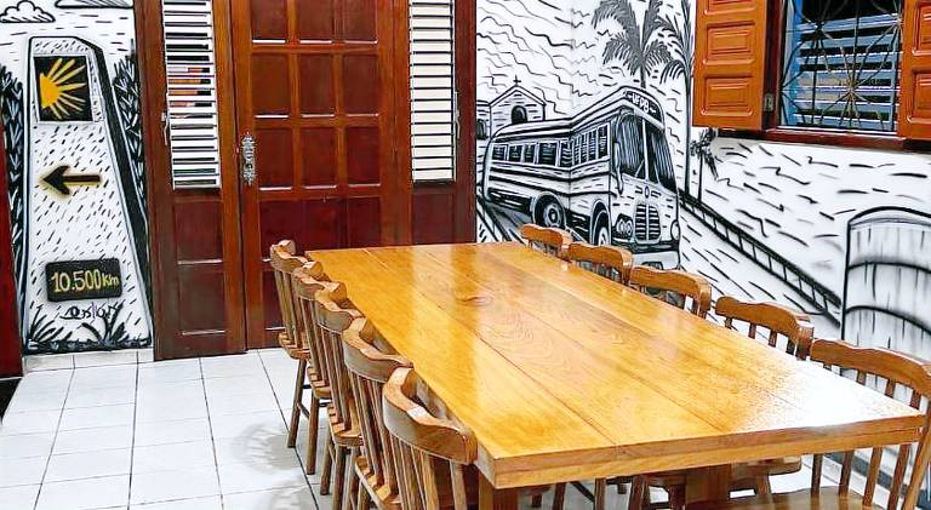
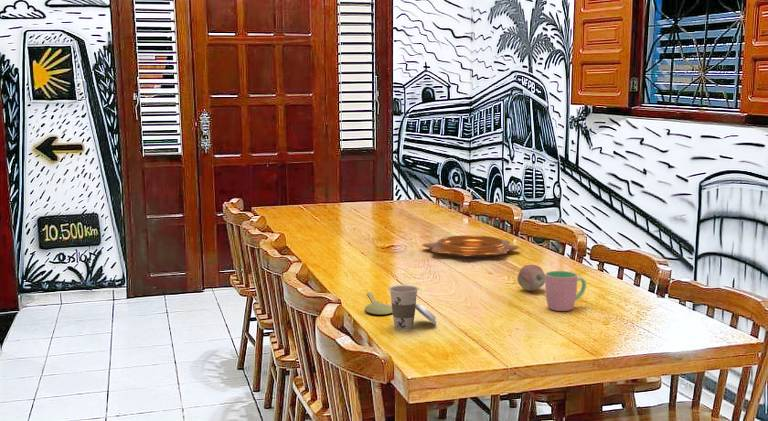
+ spoon [364,291,393,316]
+ decorative bowl [421,234,520,259]
+ fruit [517,264,545,292]
+ cup [544,270,587,312]
+ cup [388,284,437,331]
